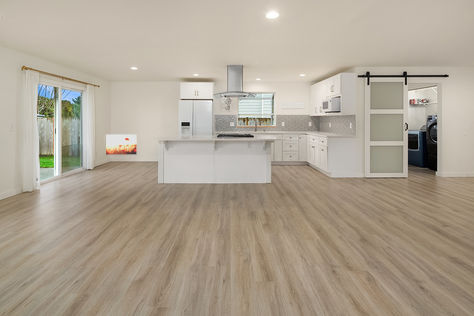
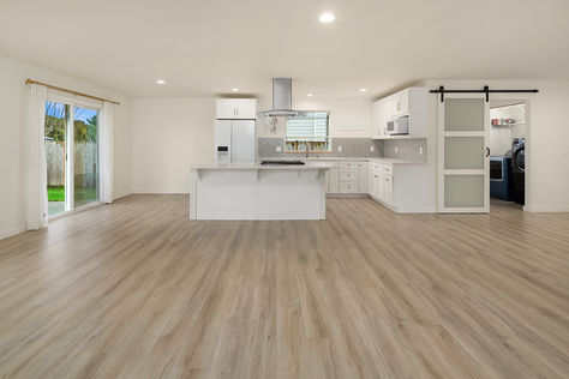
- wall art [105,133,138,156]
